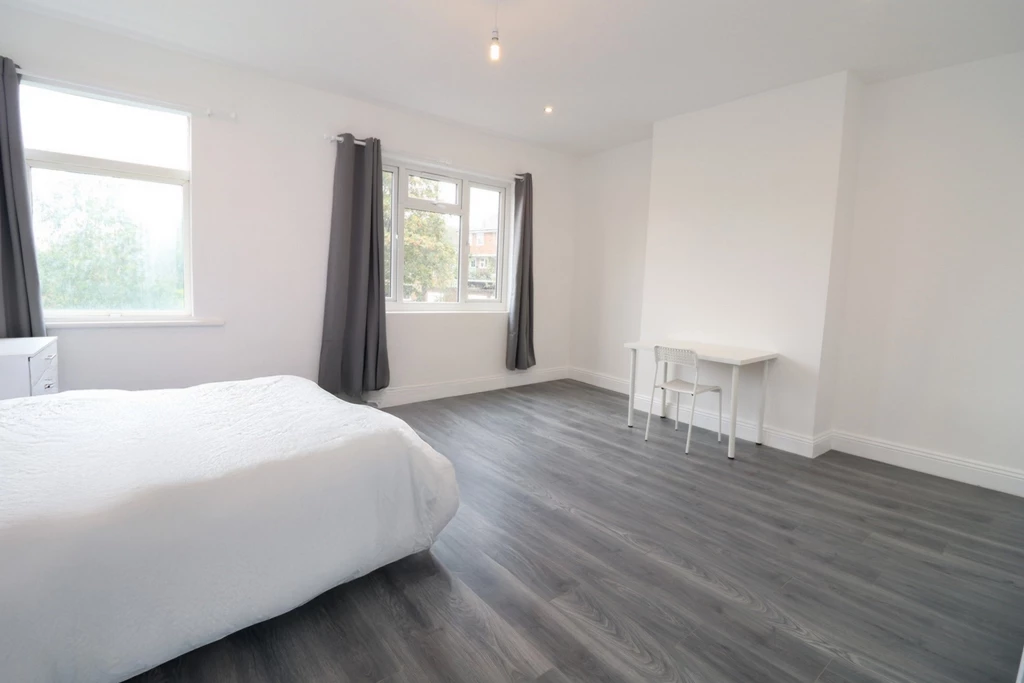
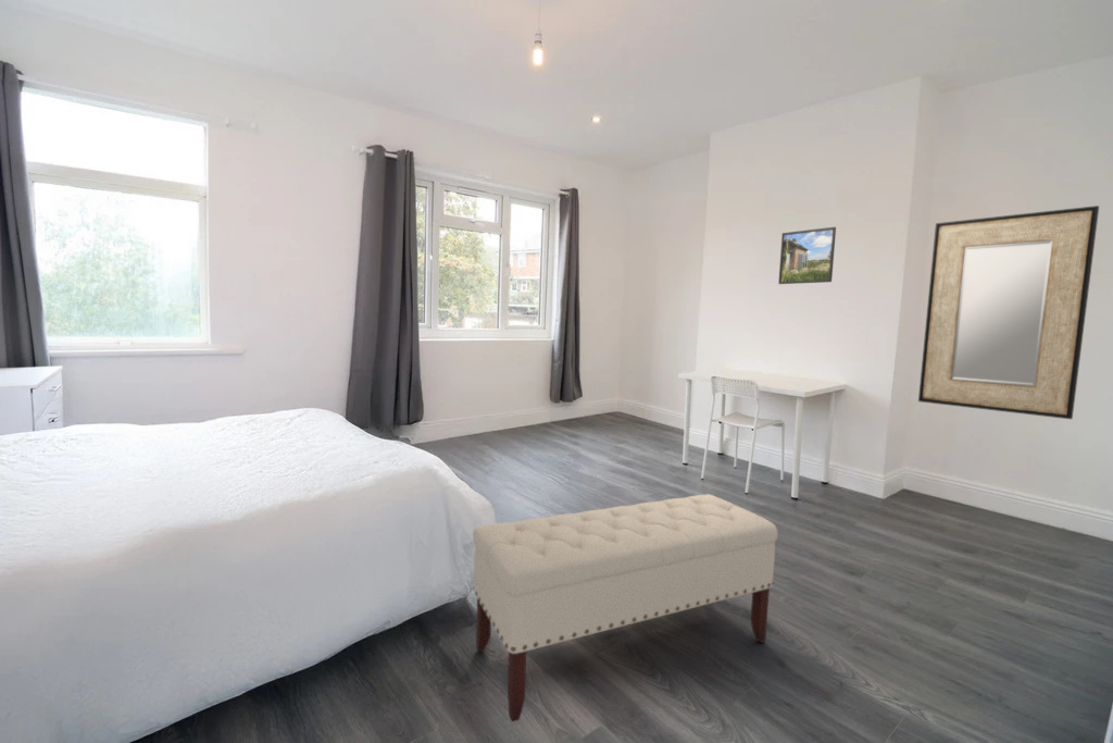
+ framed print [777,226,837,285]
+ home mirror [917,205,1100,420]
+ bench [472,493,779,723]
